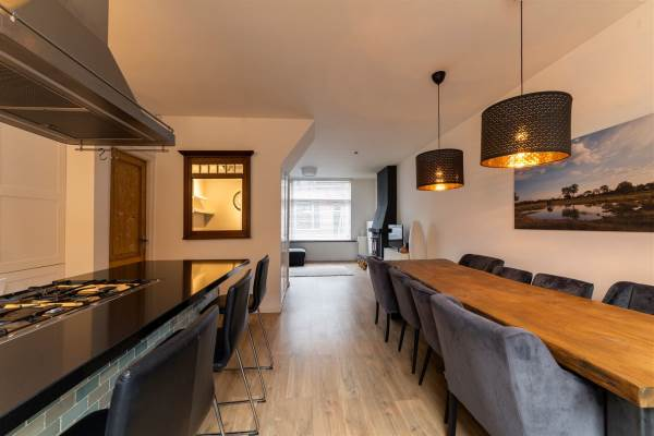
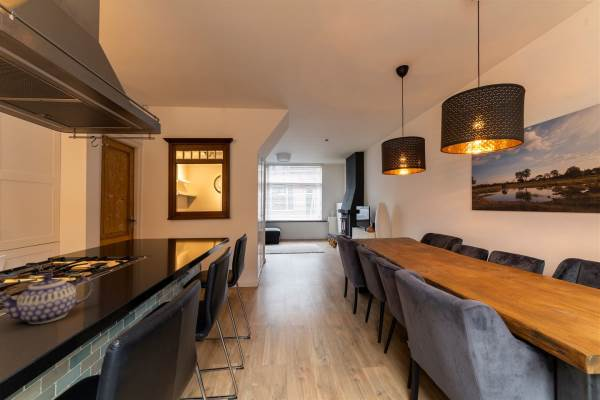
+ teapot [0,274,94,325]
